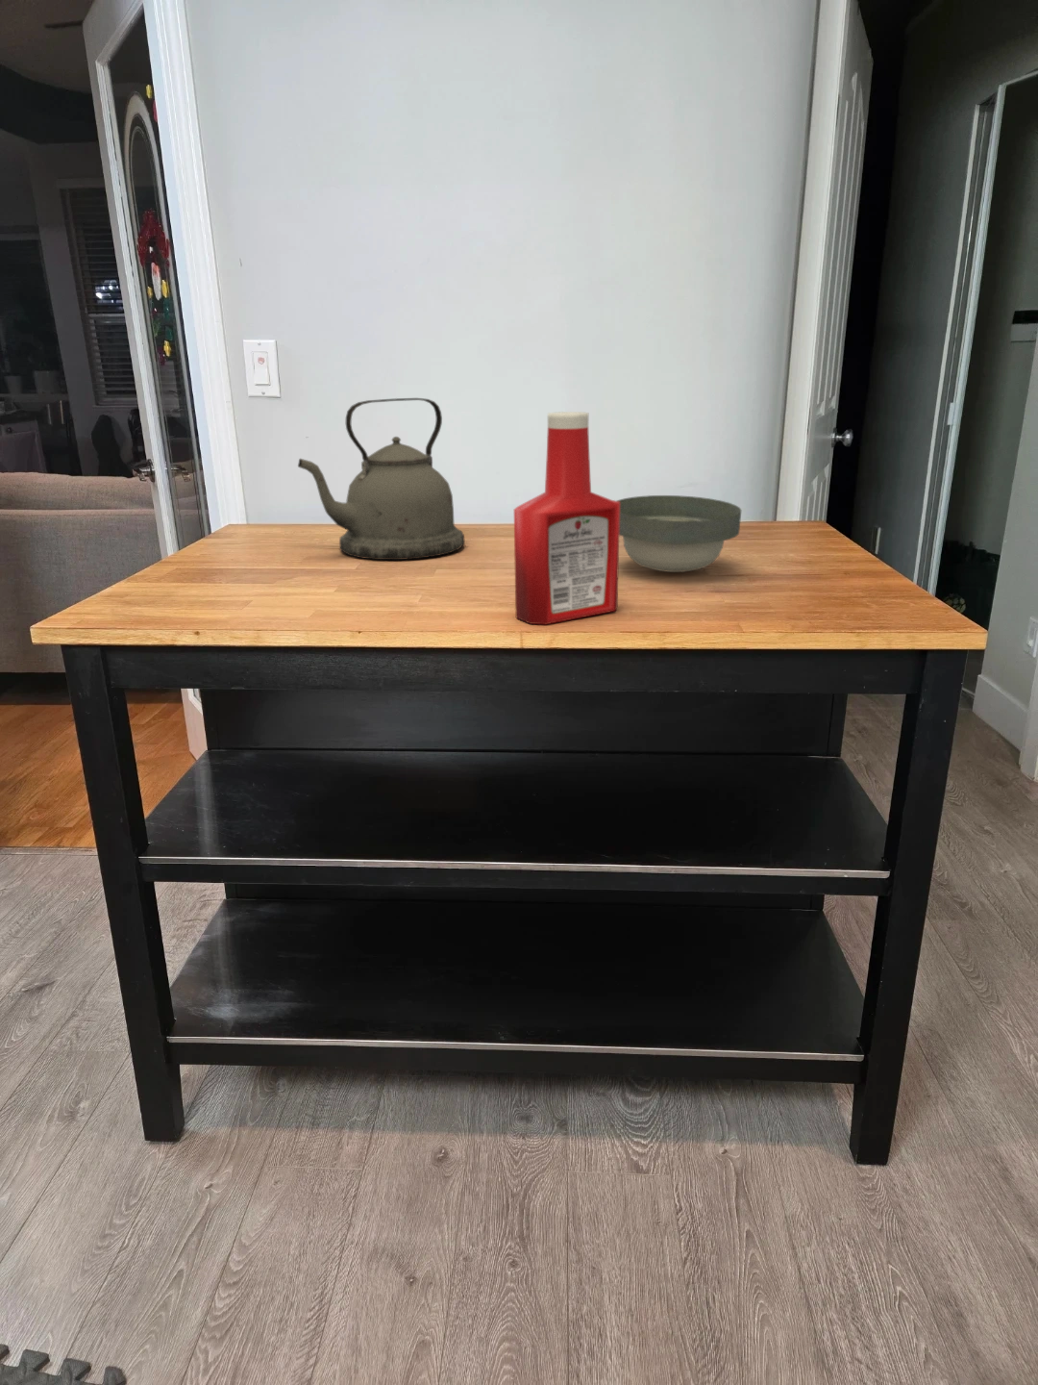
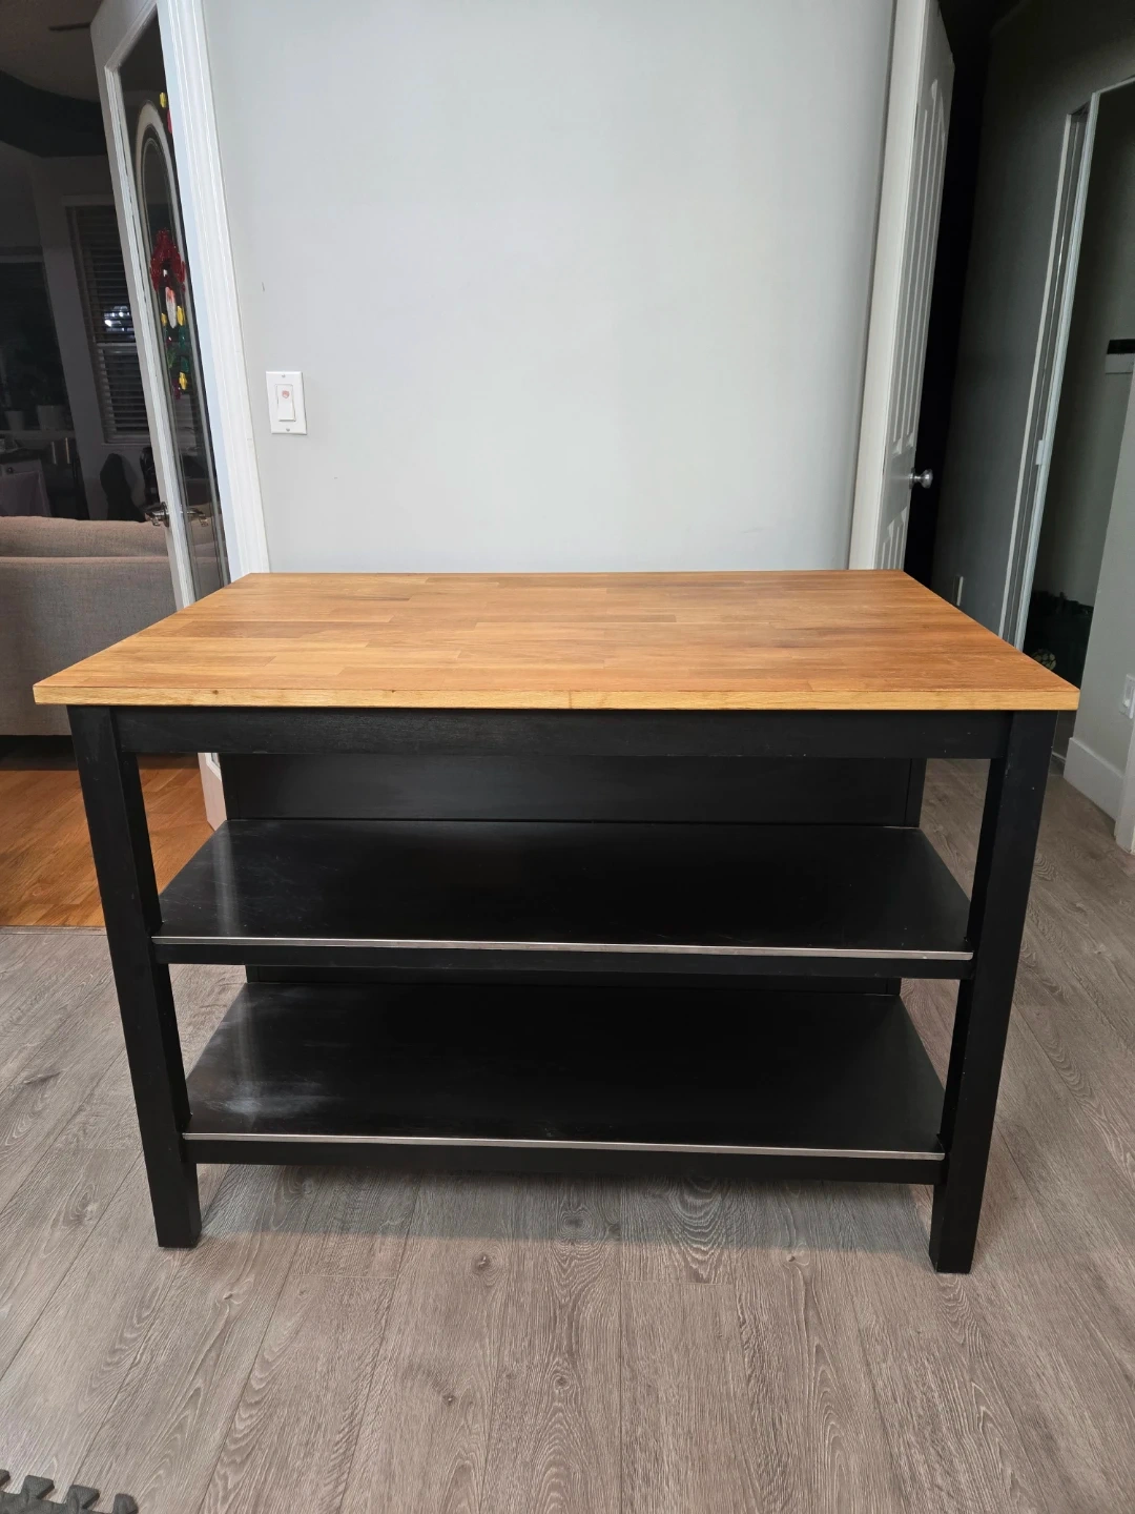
- kettle [297,397,467,561]
- soap bottle [514,411,620,625]
- bowl [616,494,743,574]
